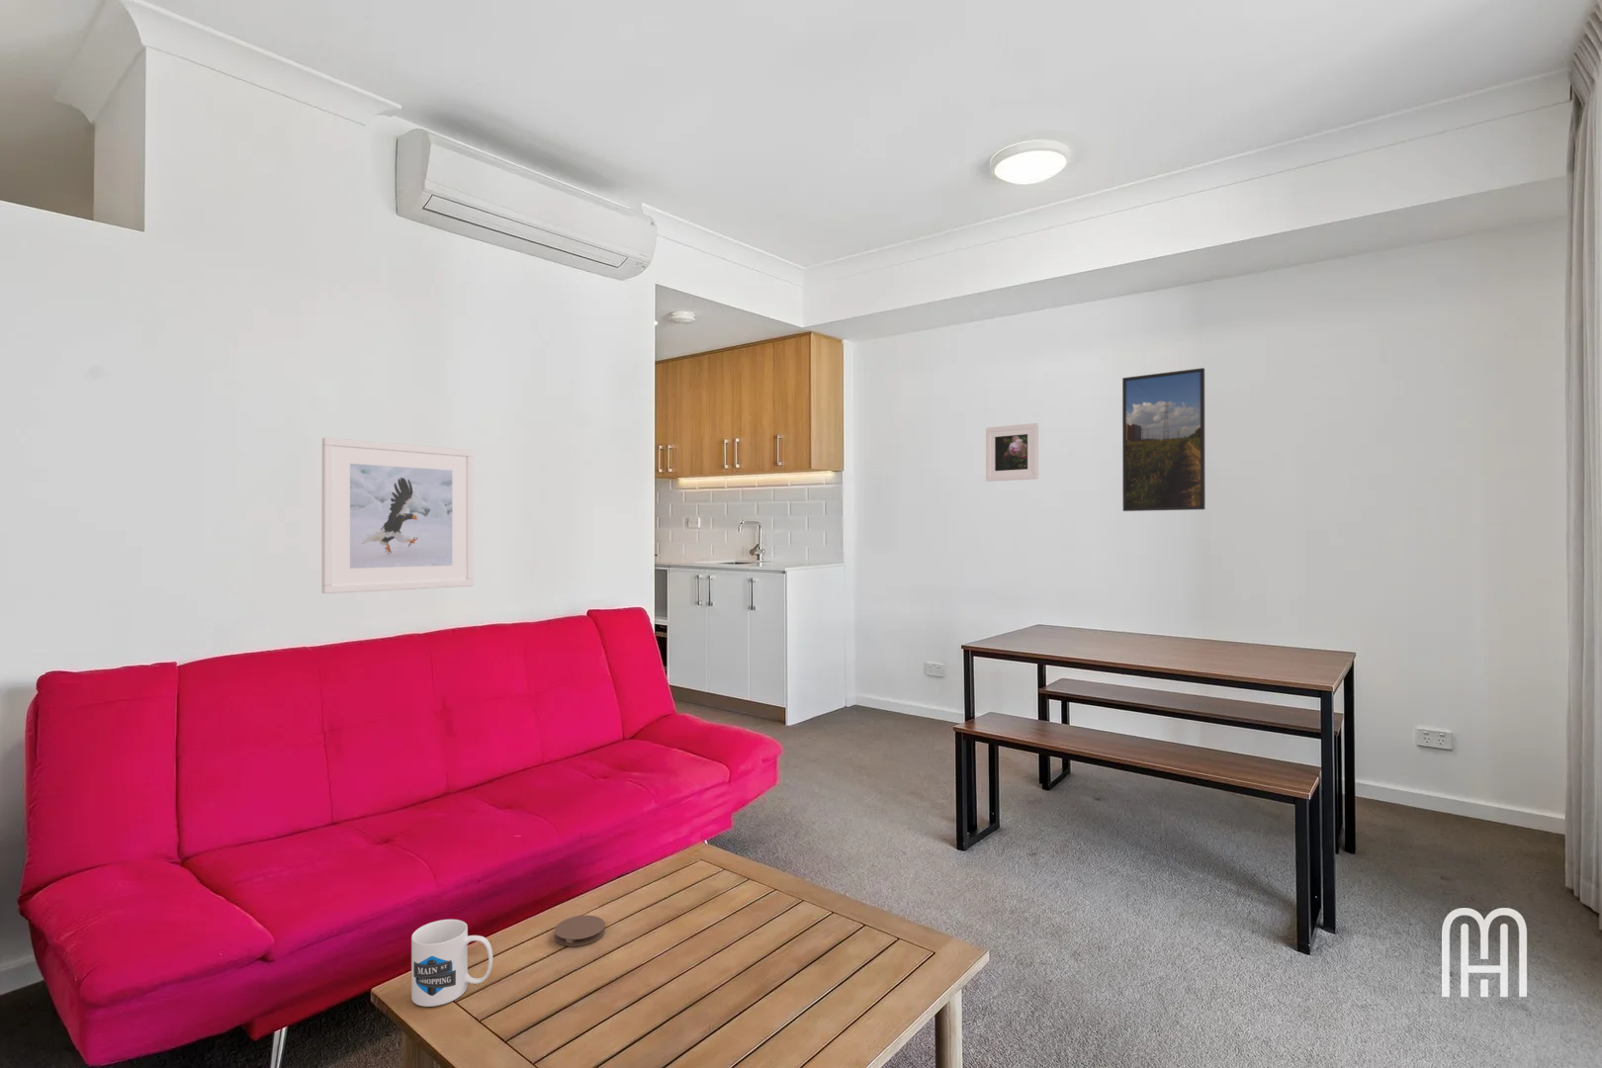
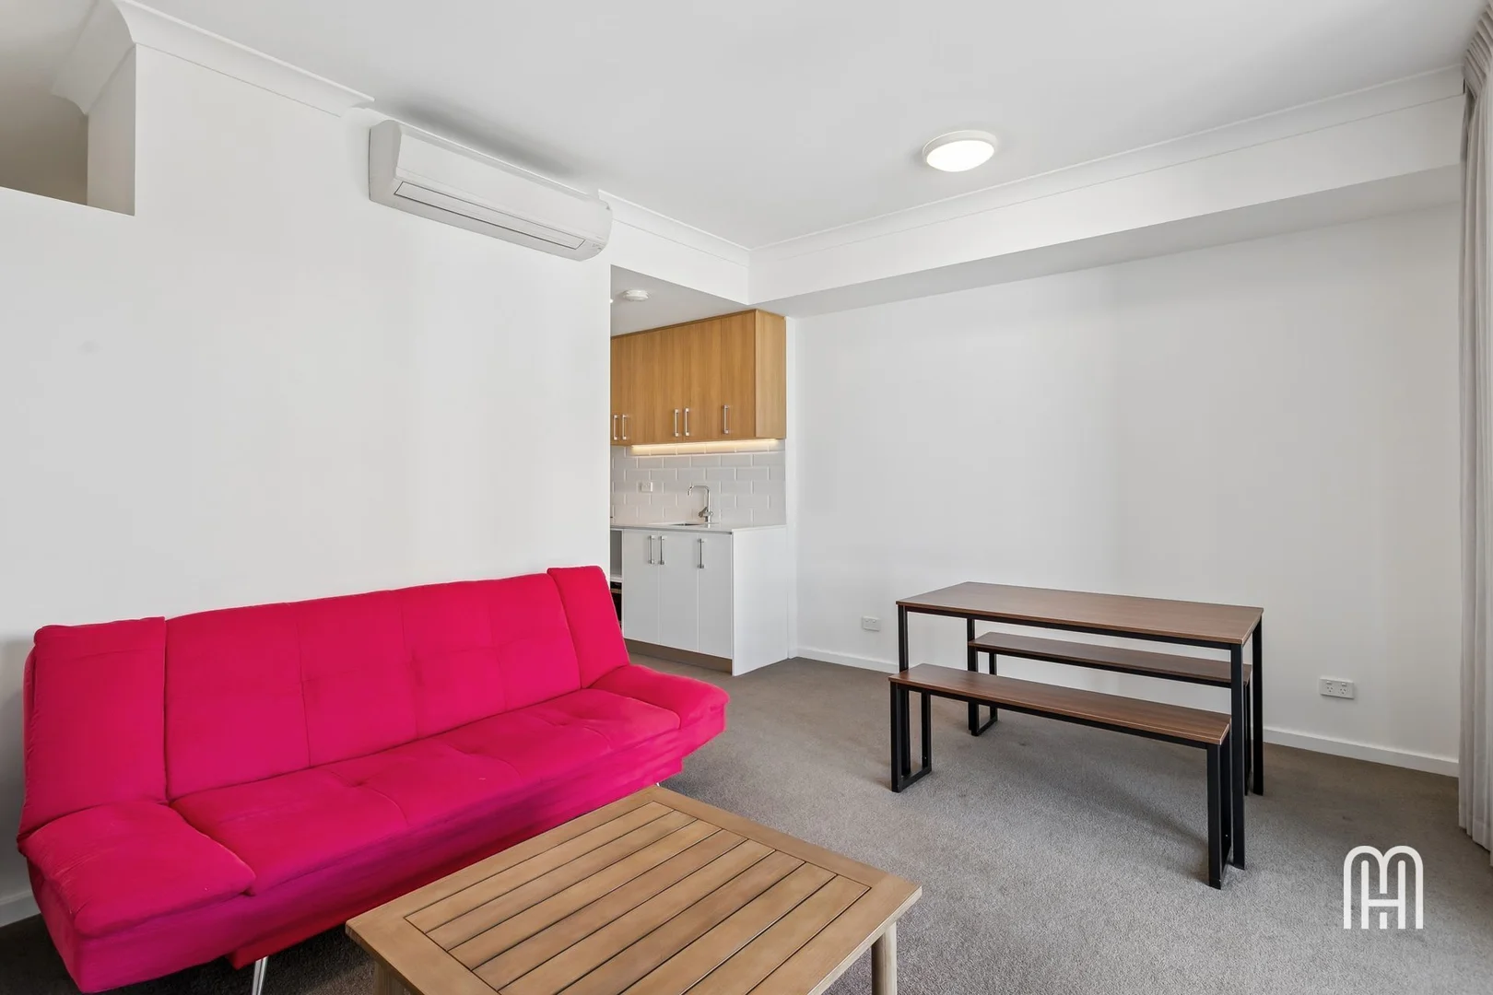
- mug [410,919,493,1007]
- coaster [554,914,607,948]
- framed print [985,422,1039,483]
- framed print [1122,367,1206,513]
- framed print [322,436,474,595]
